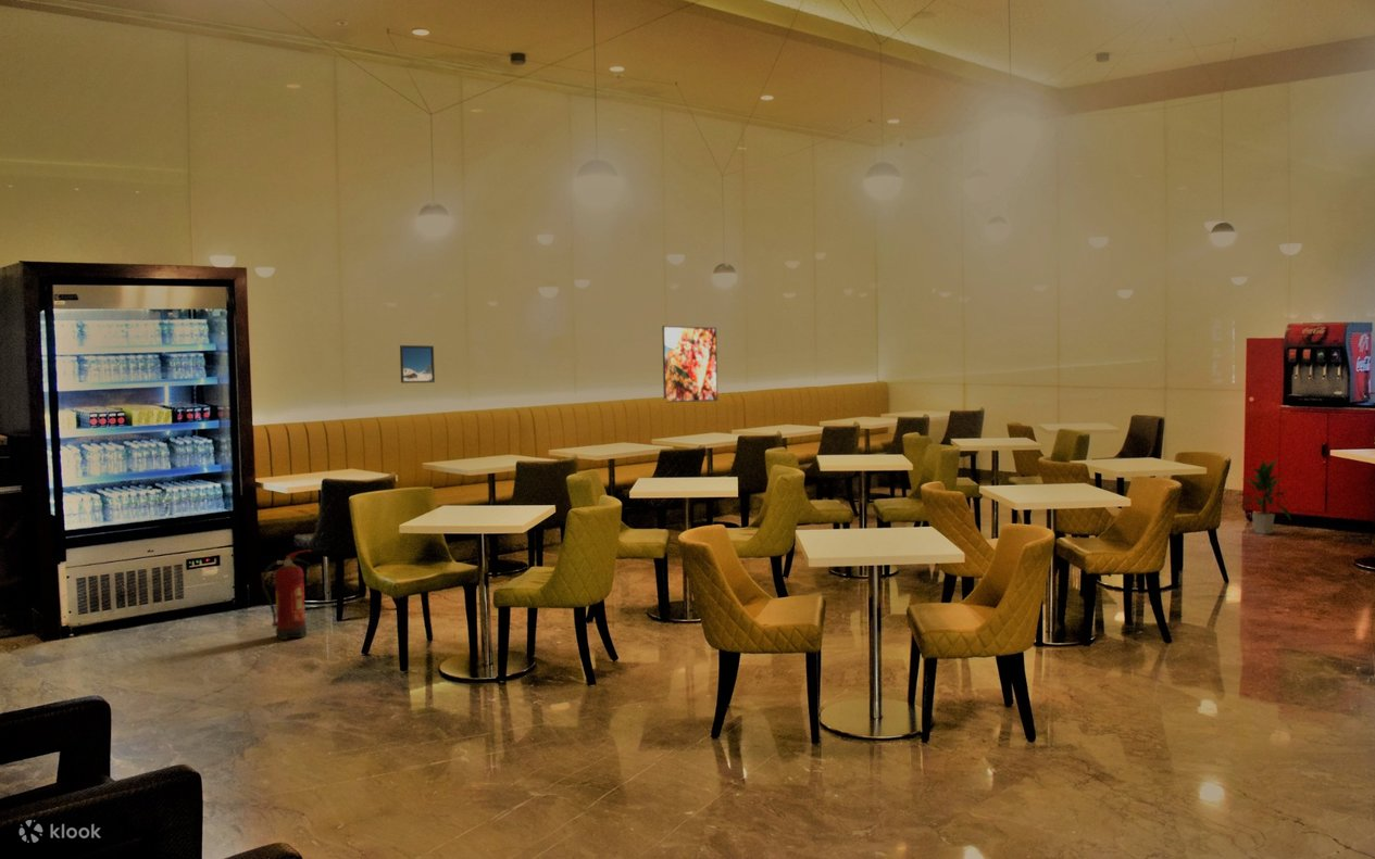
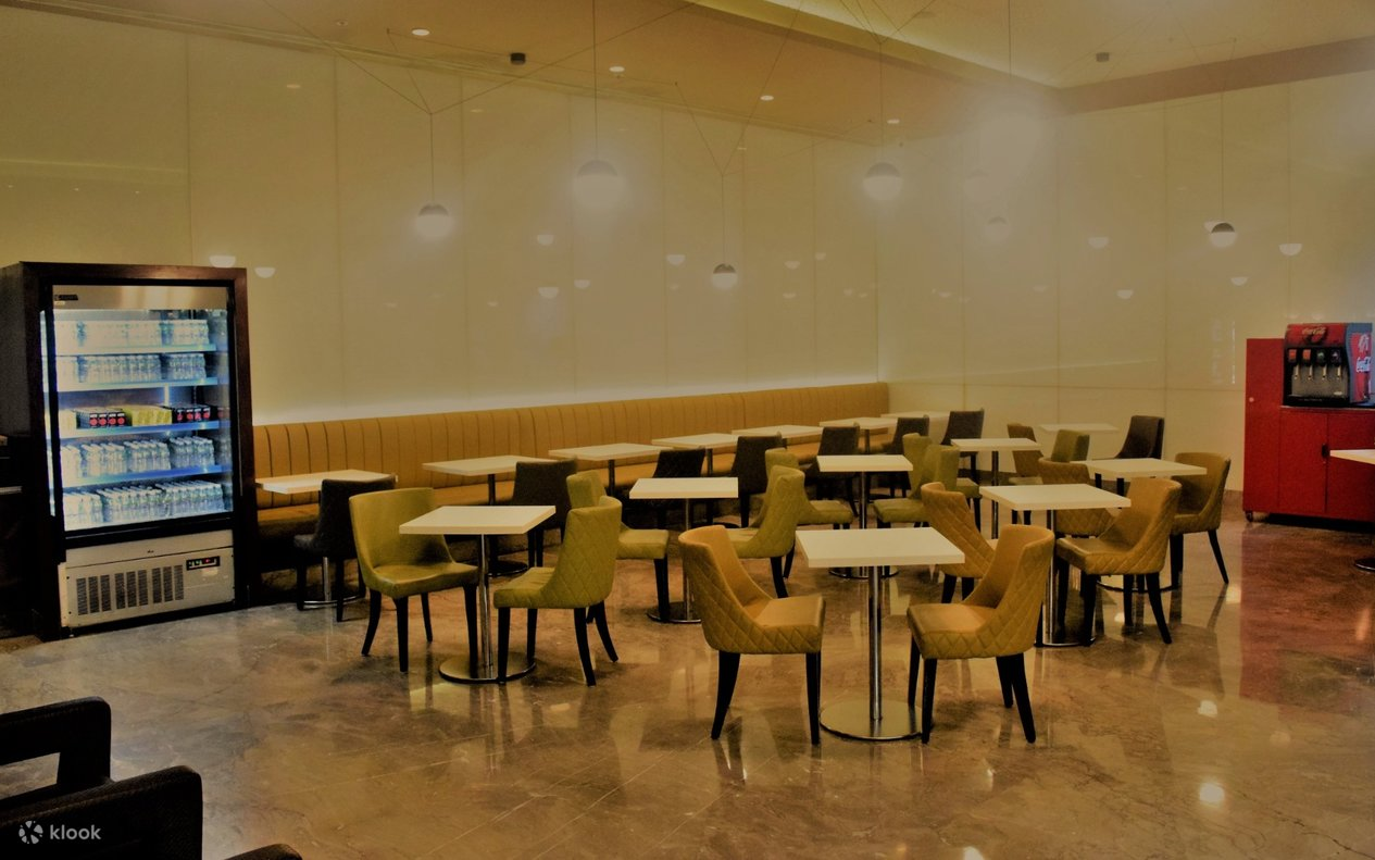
- fire extinguisher [261,549,313,641]
- indoor plant [1233,457,1292,535]
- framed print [661,325,718,403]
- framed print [399,344,436,384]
